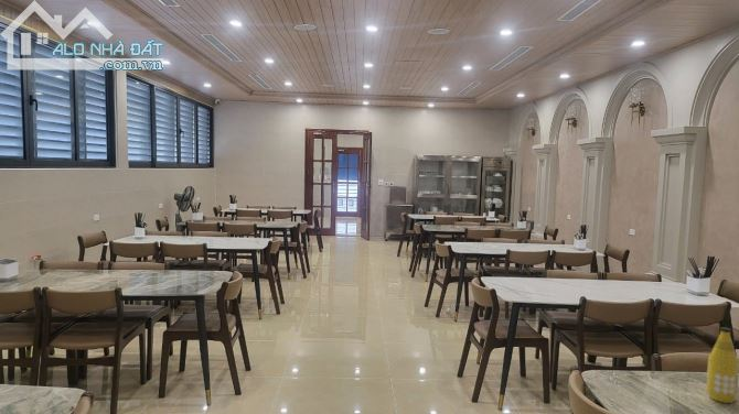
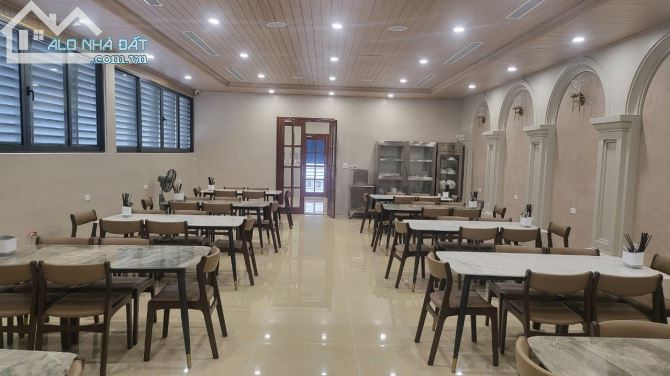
- bottle [705,326,739,404]
